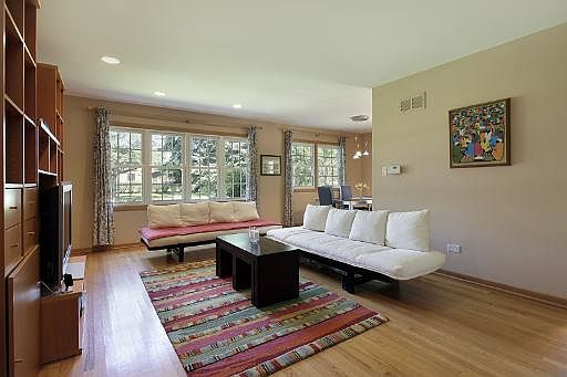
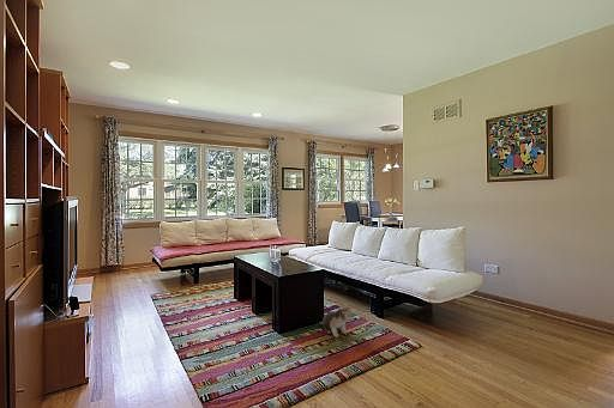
+ plush toy [318,305,354,339]
